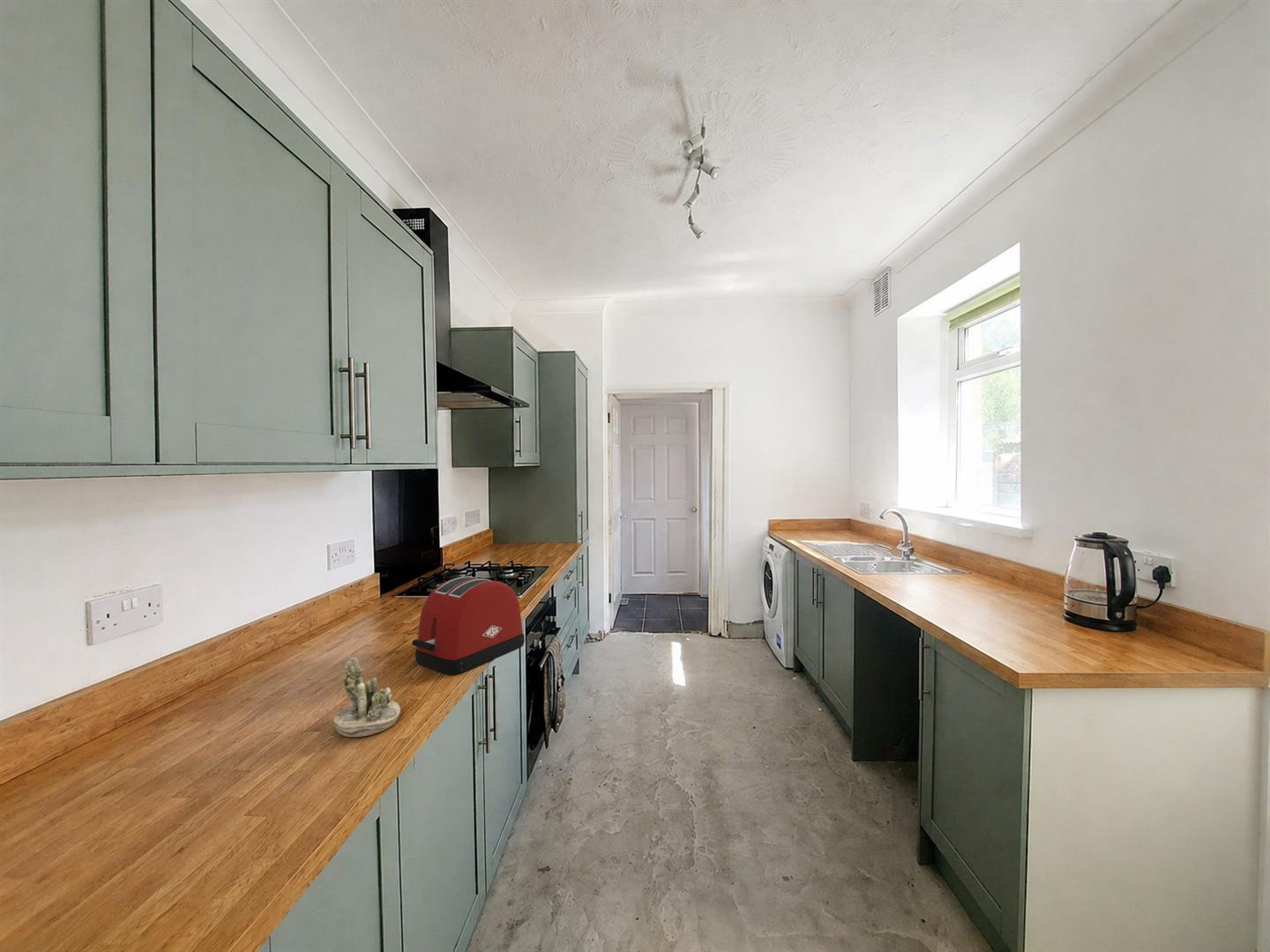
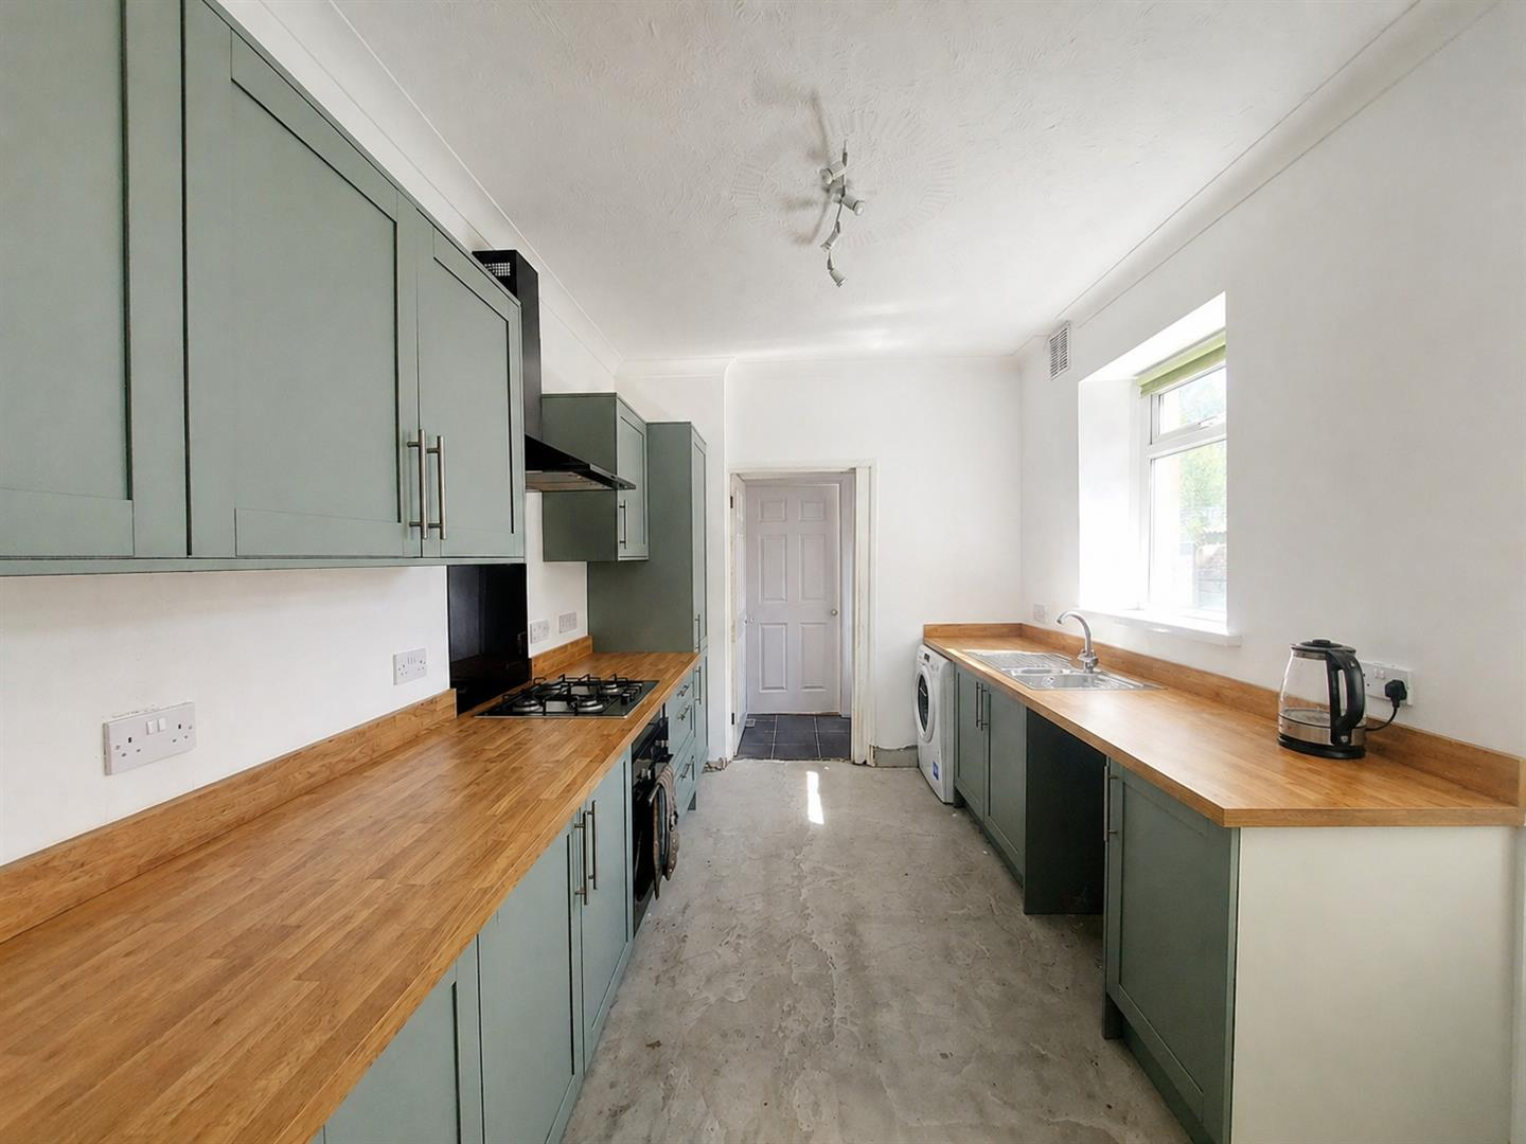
- toaster [411,576,526,676]
- succulent planter [332,656,401,738]
